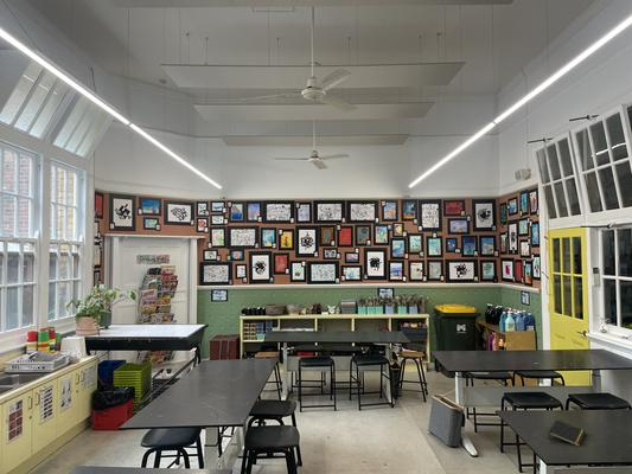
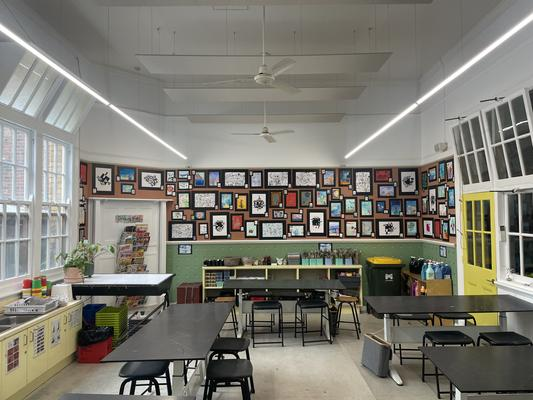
- notepad [547,419,587,447]
